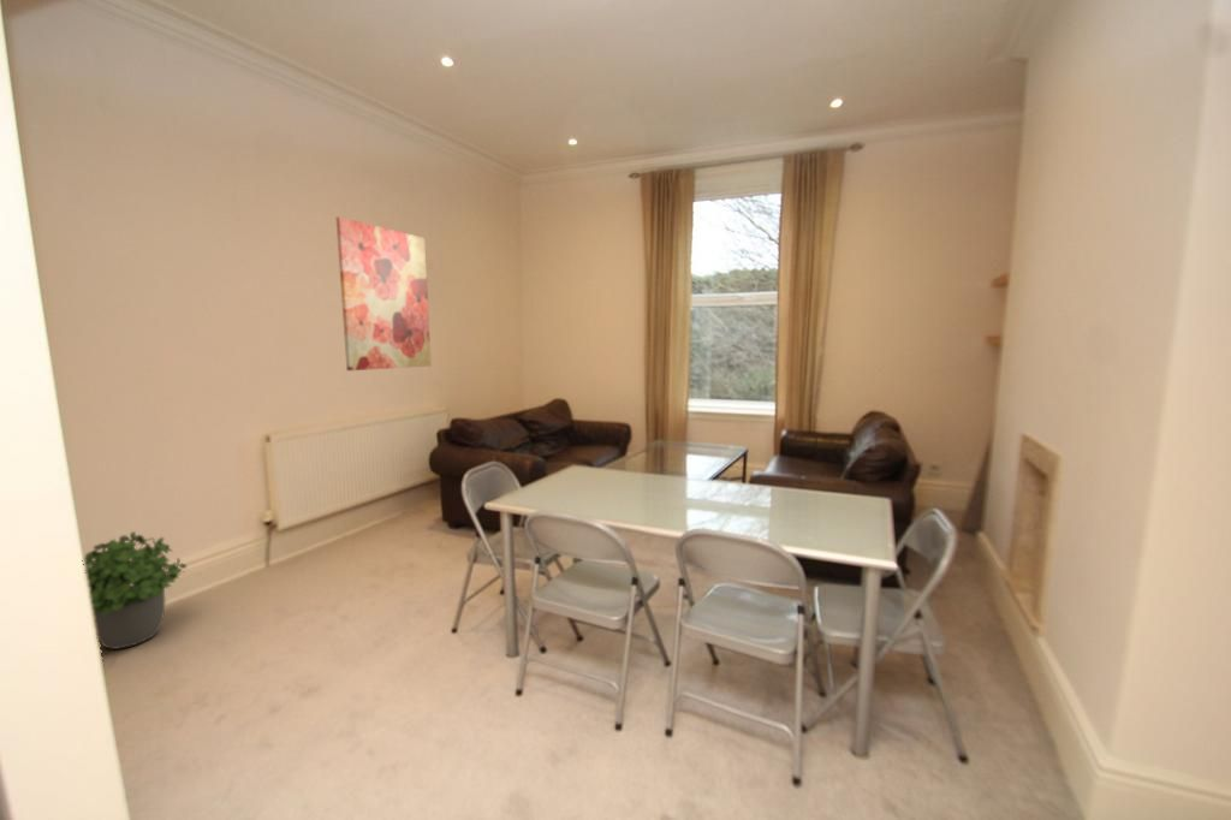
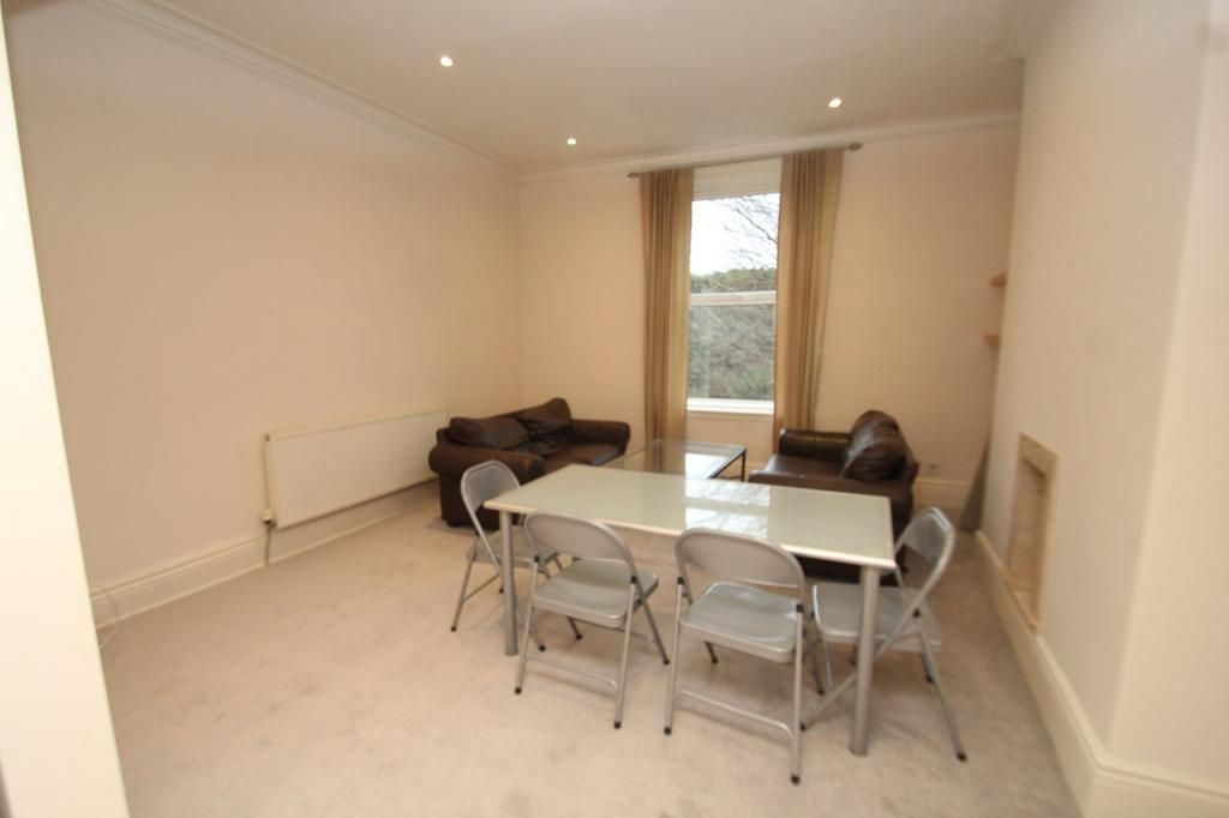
- potted plant [83,530,188,650]
- wall art [335,215,433,372]
